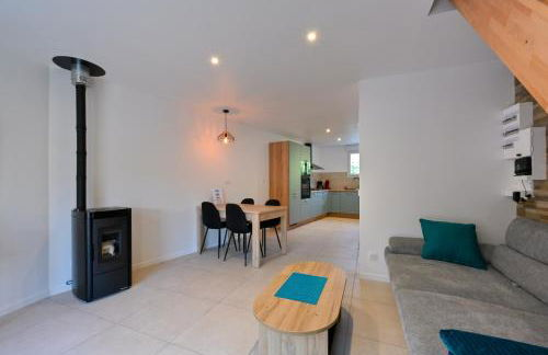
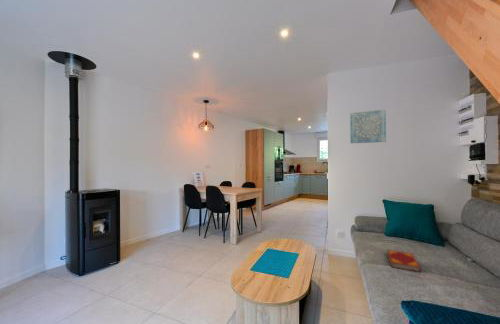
+ hardback book [386,249,422,273]
+ wall art [349,109,387,144]
